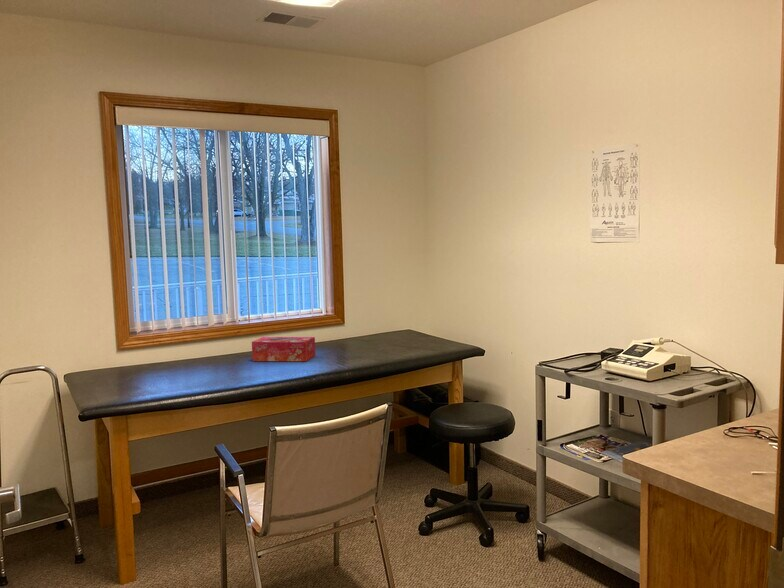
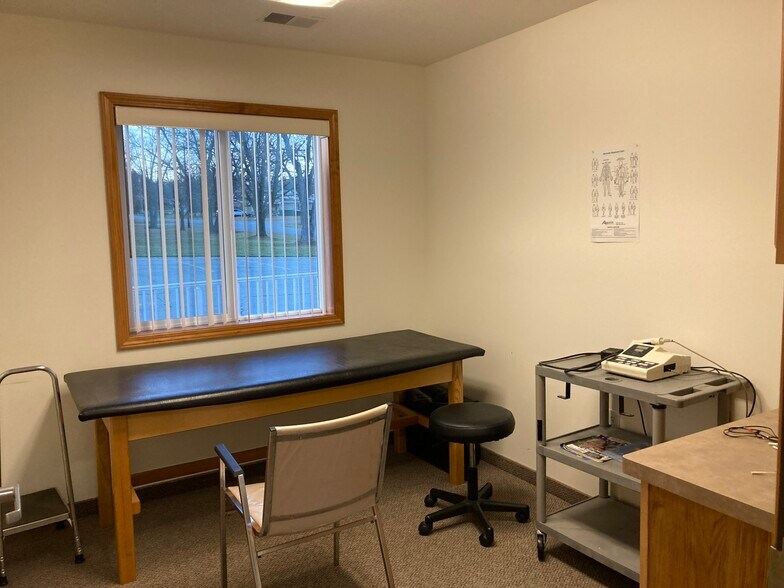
- tissue box [251,336,316,362]
